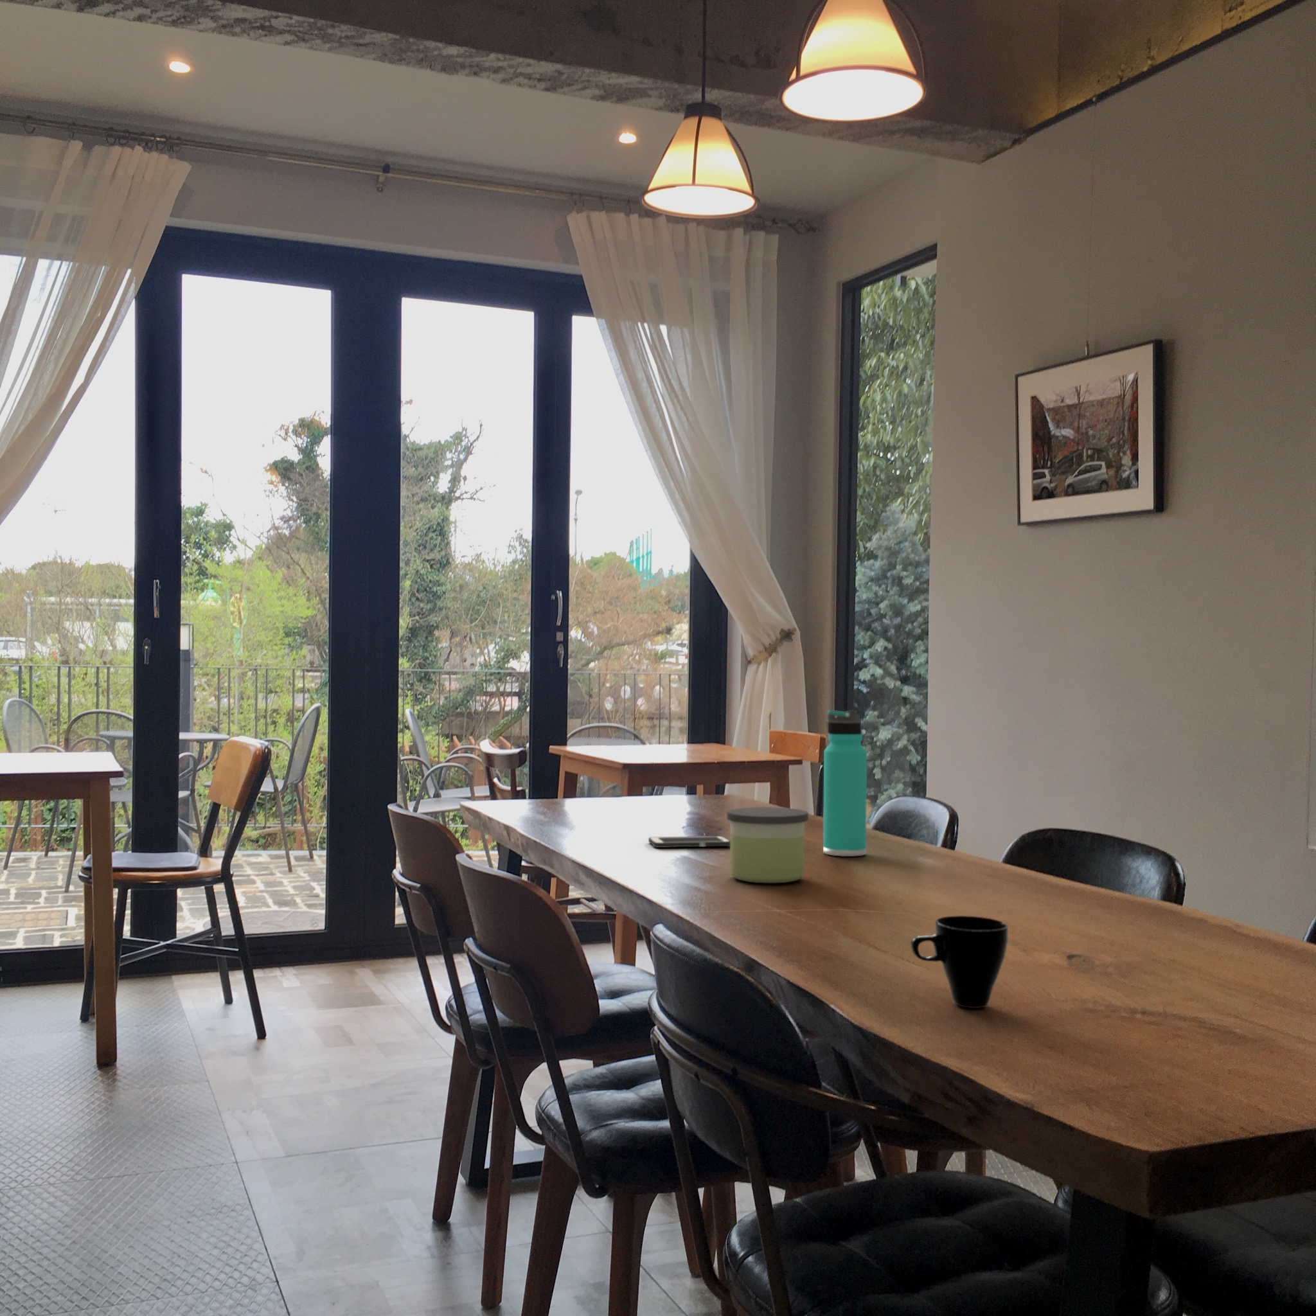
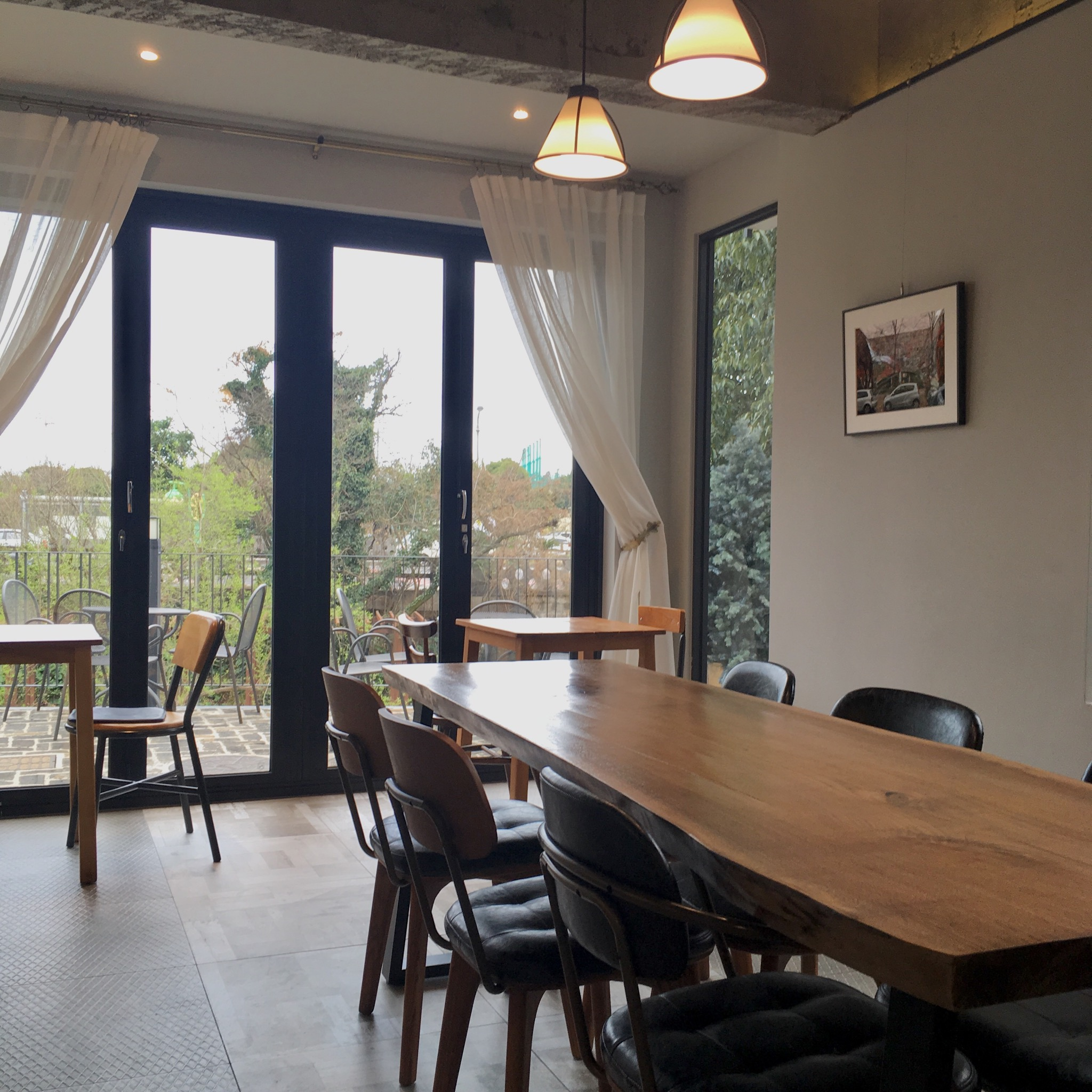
- candle [727,806,809,883]
- cup [910,915,1009,1009]
- thermos bottle [823,710,868,857]
- cell phone [647,835,730,848]
